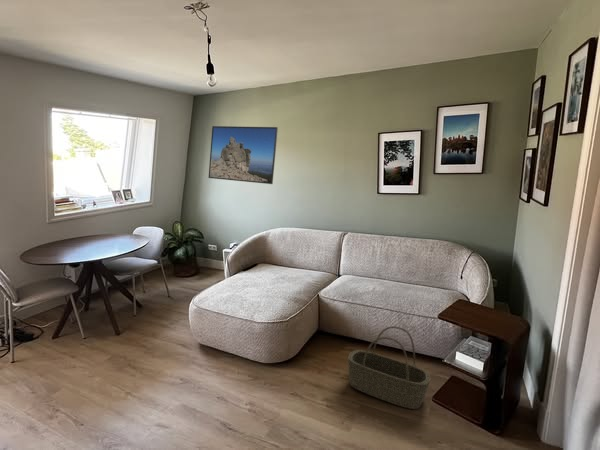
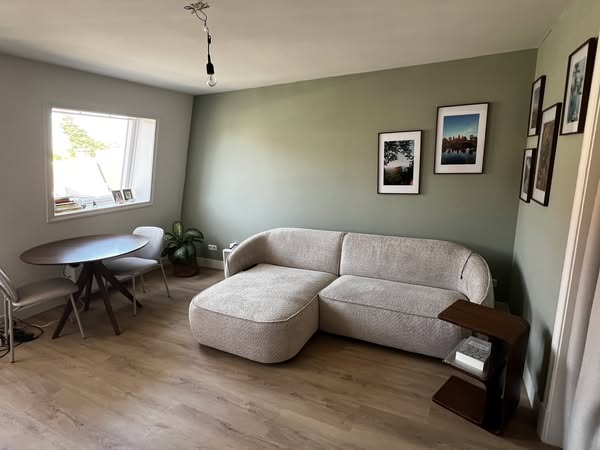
- basket [347,325,431,410]
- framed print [207,125,279,185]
